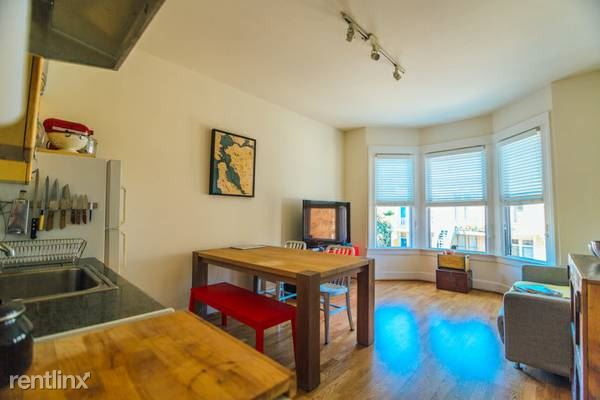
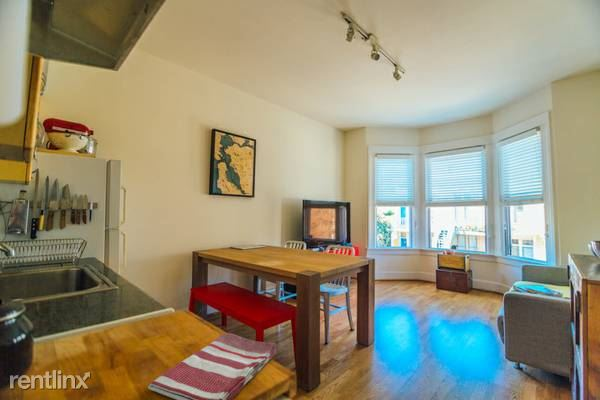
+ dish towel [147,332,278,400]
